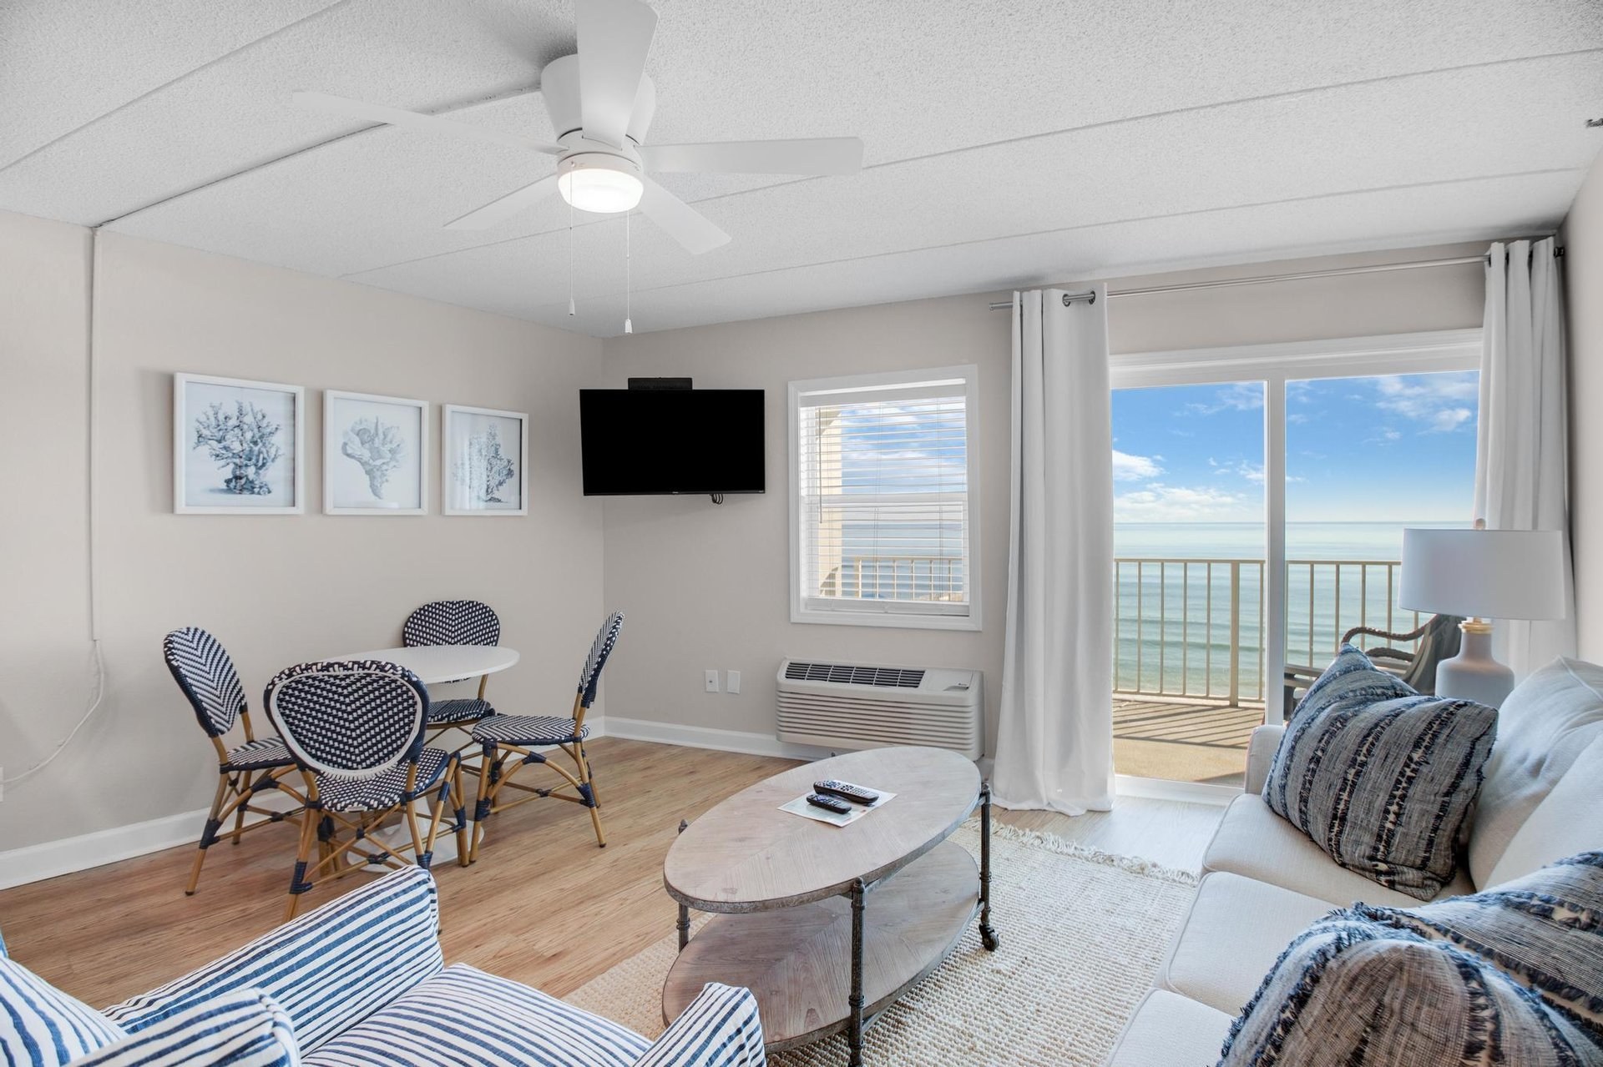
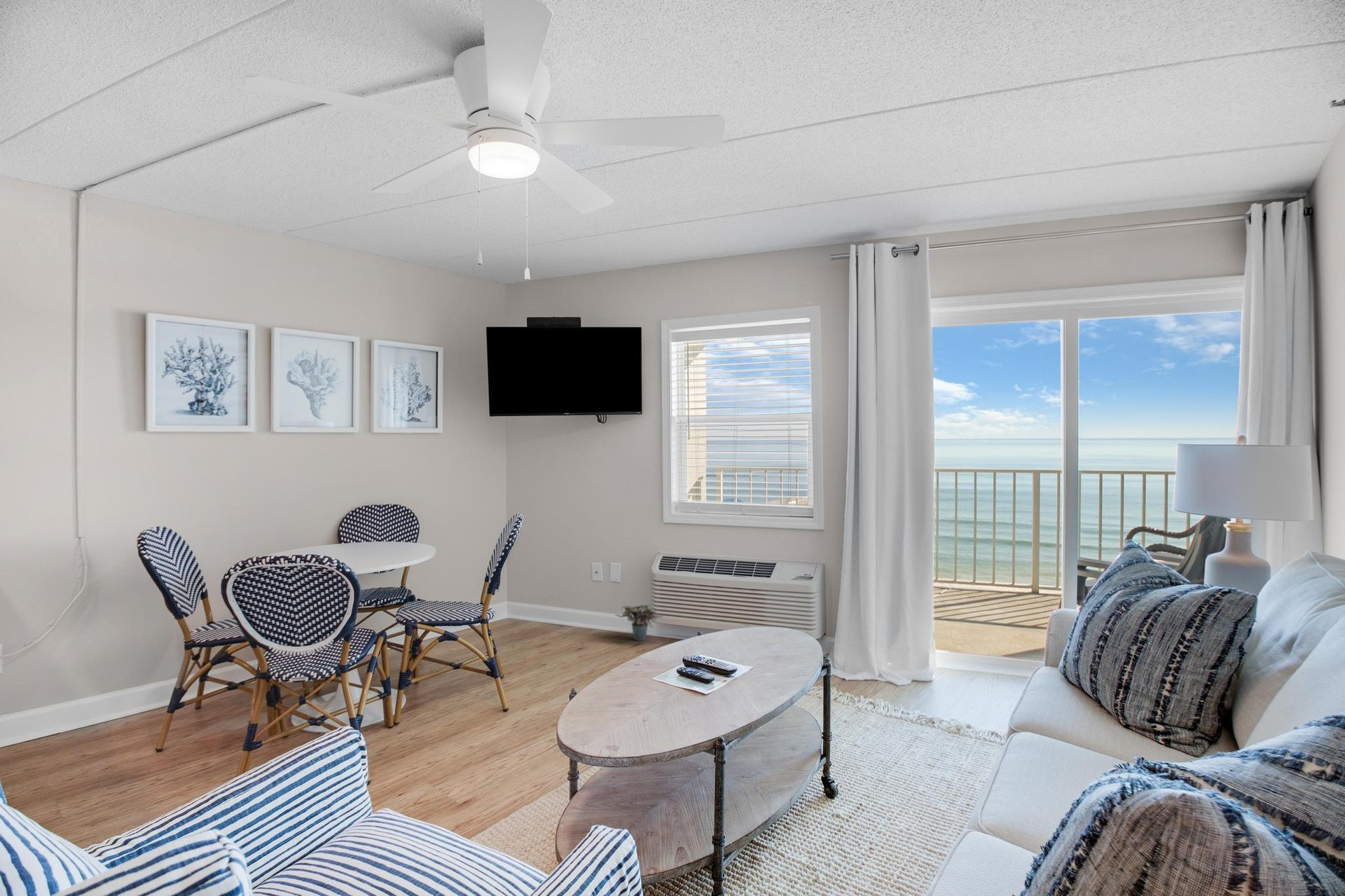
+ potted plant [614,604,665,642]
